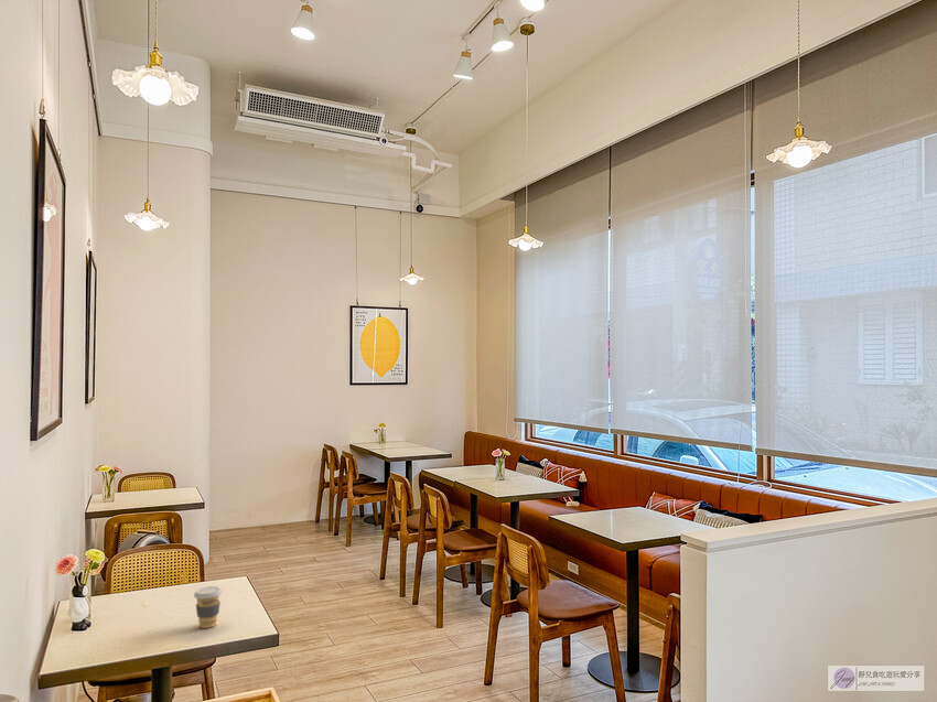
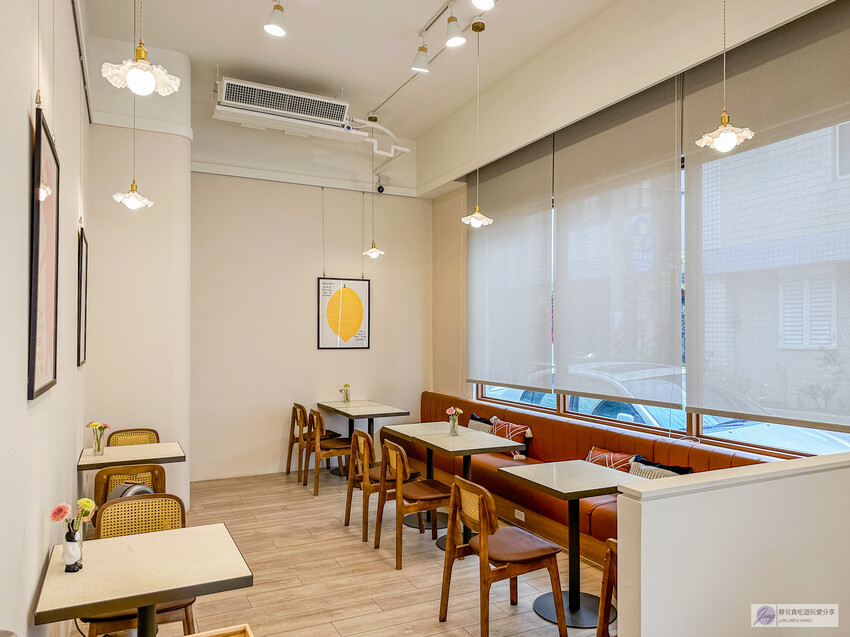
- coffee cup [193,585,223,629]
